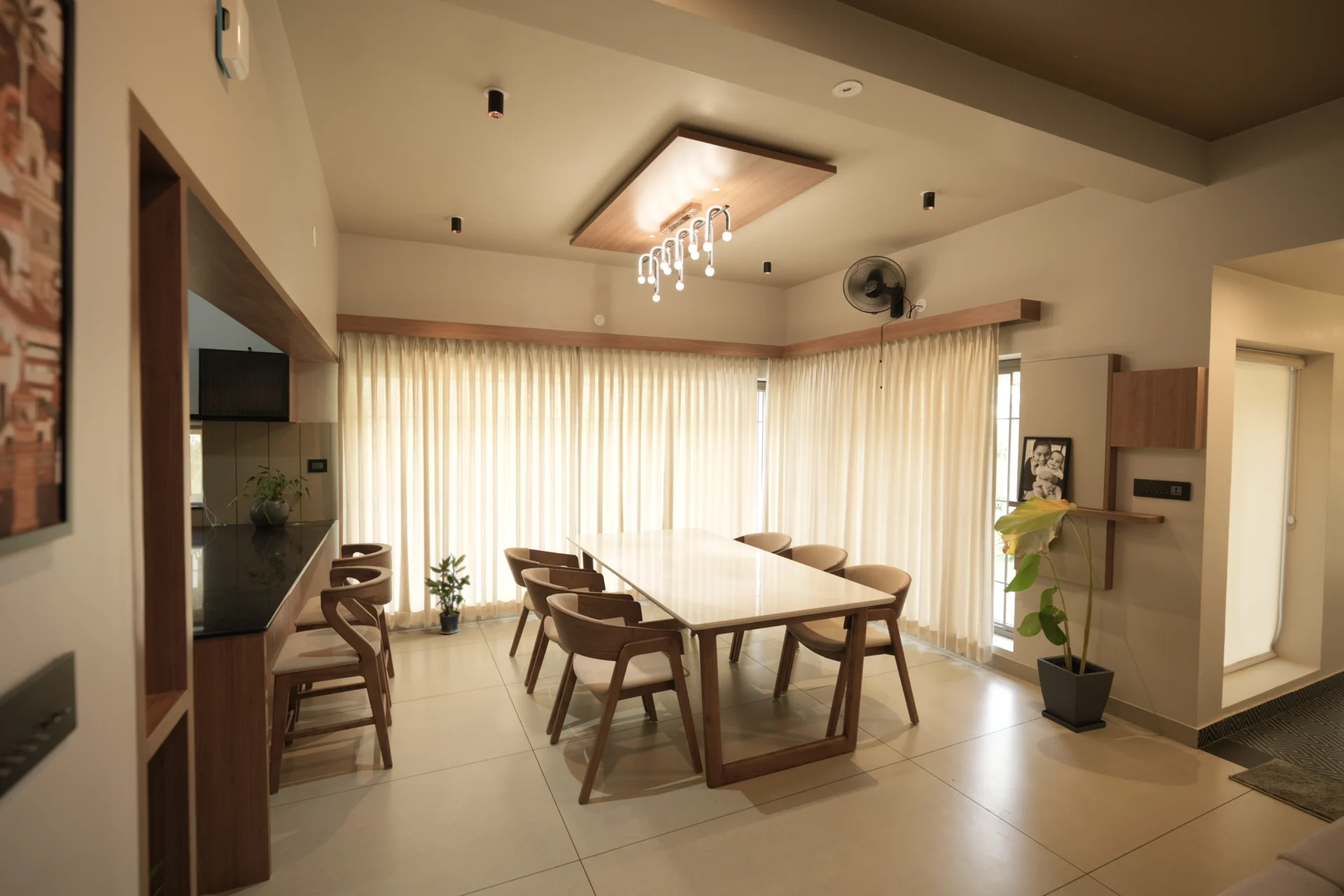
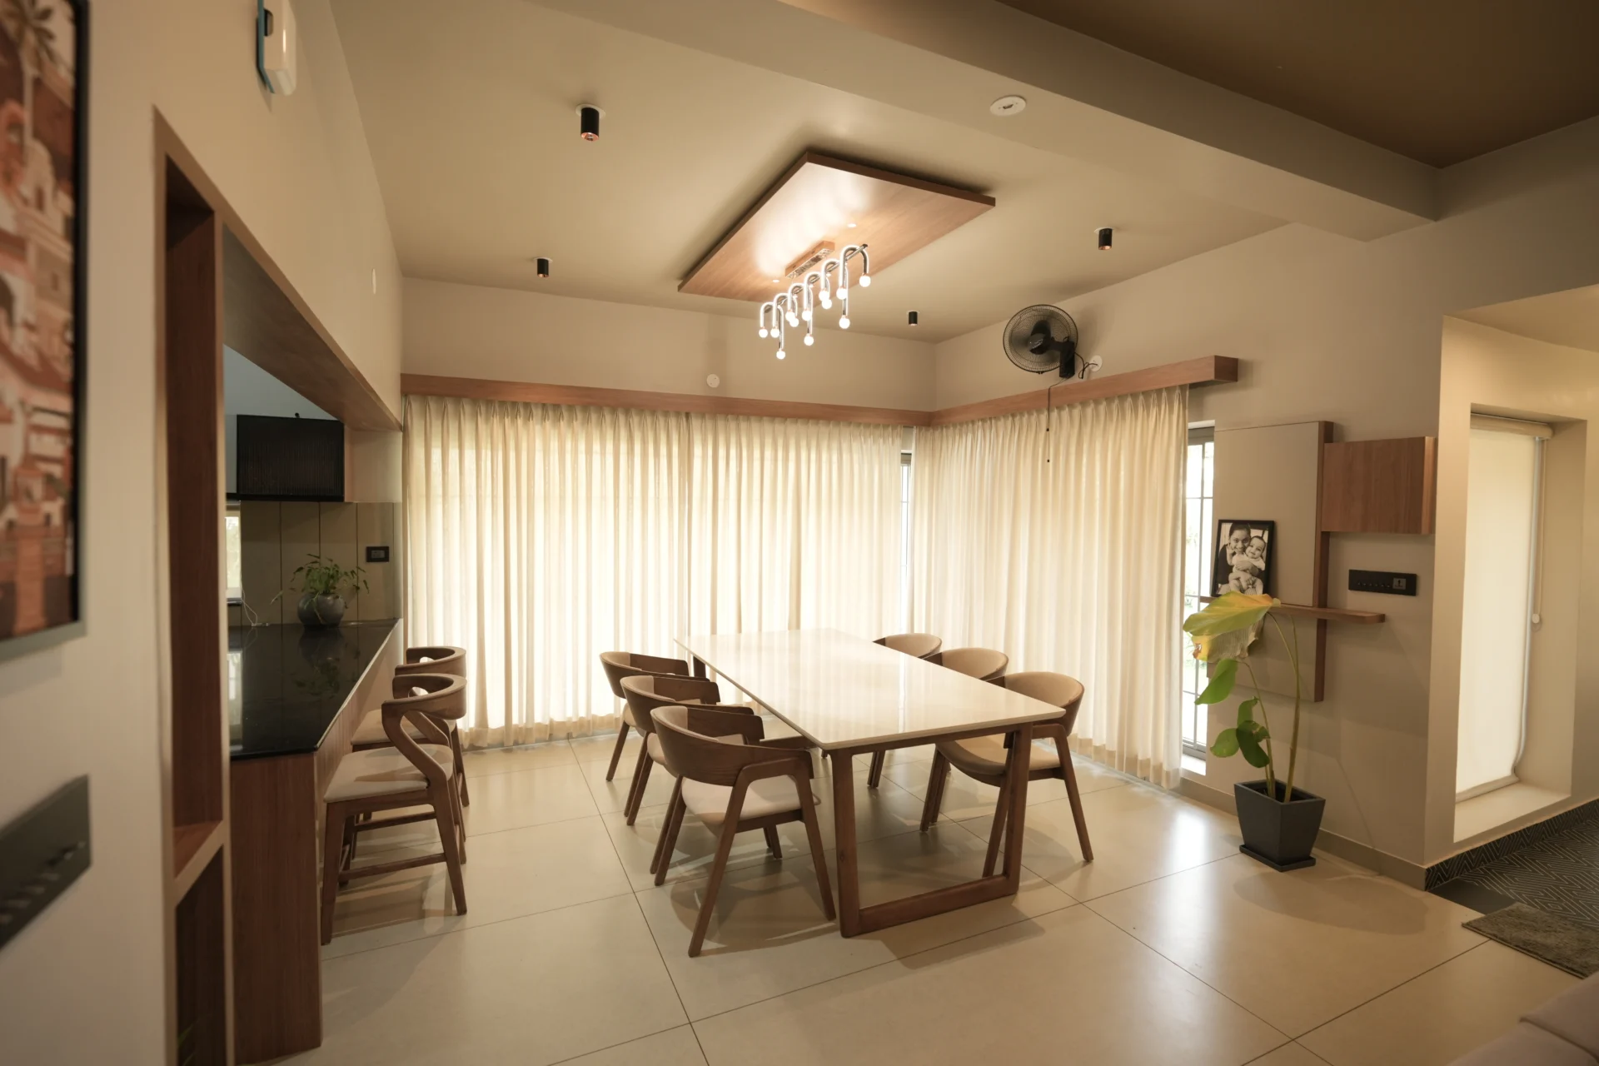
- potted plant [424,552,471,635]
